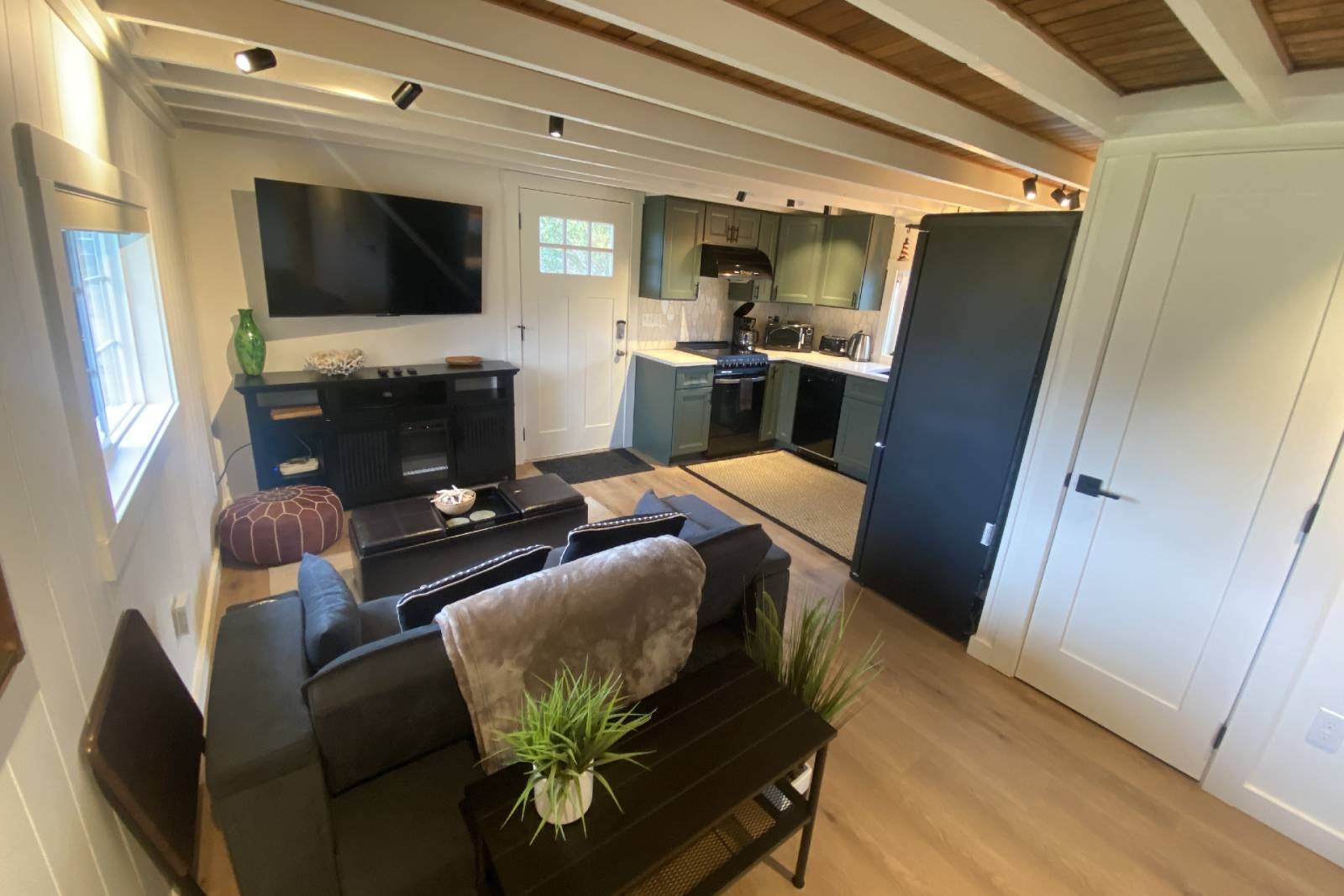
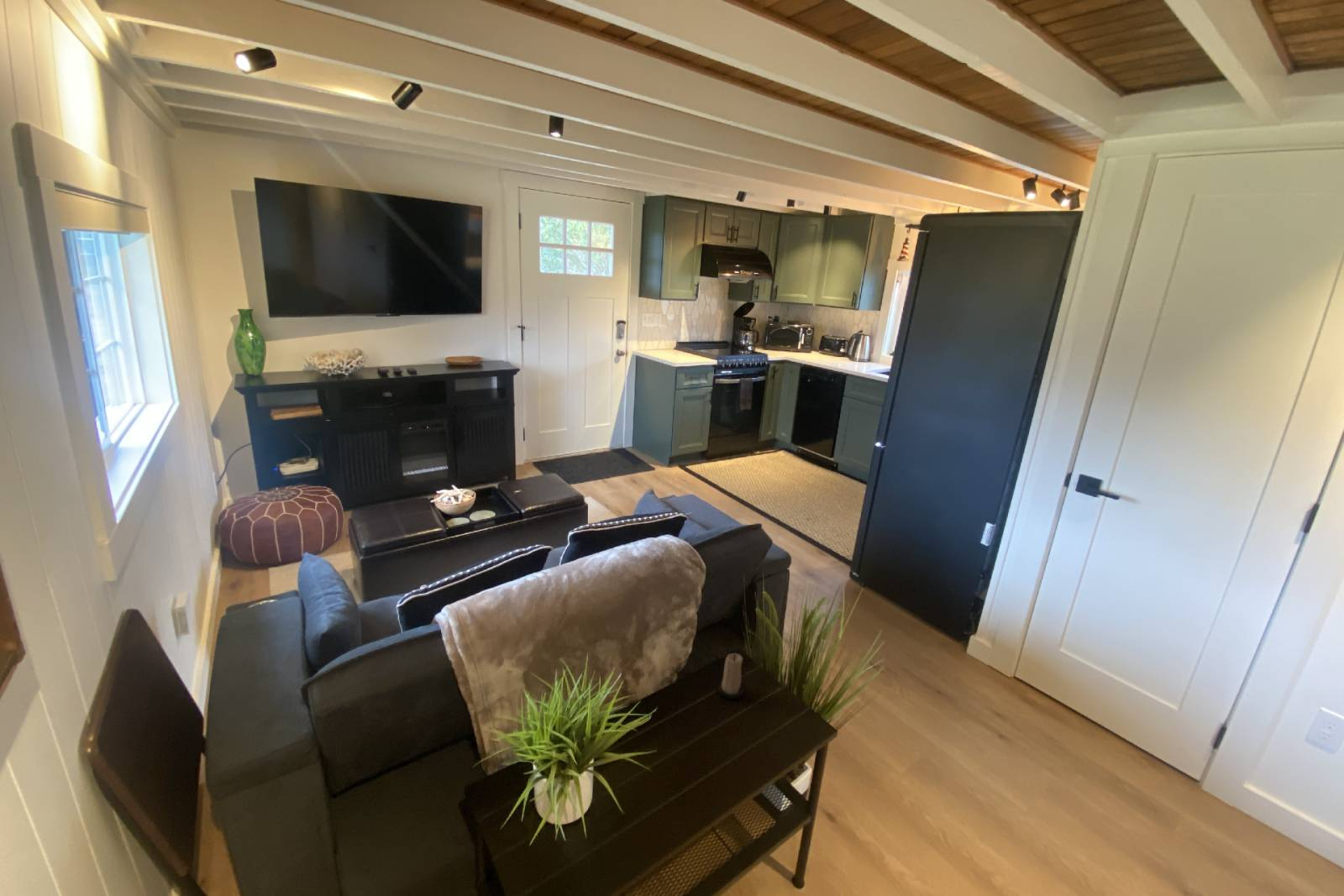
+ candle [717,652,744,700]
